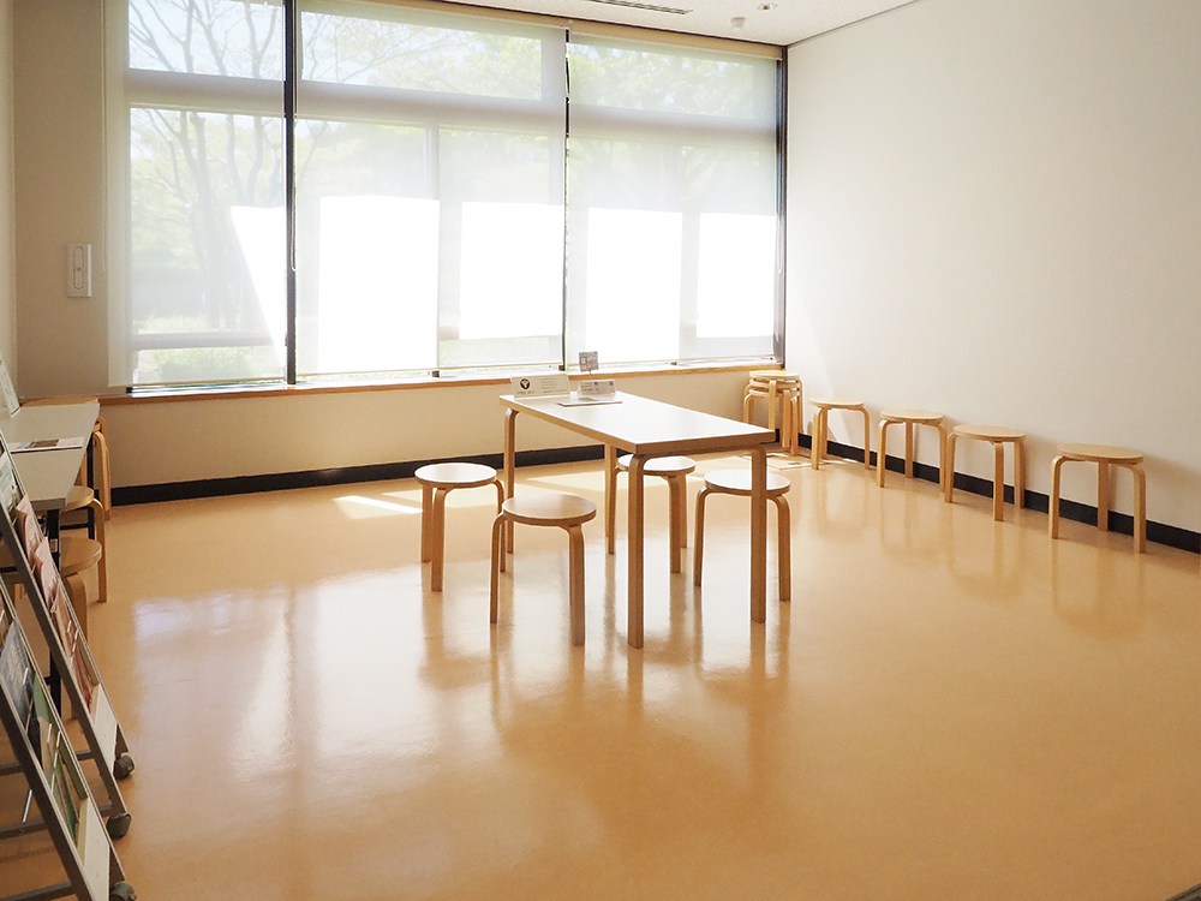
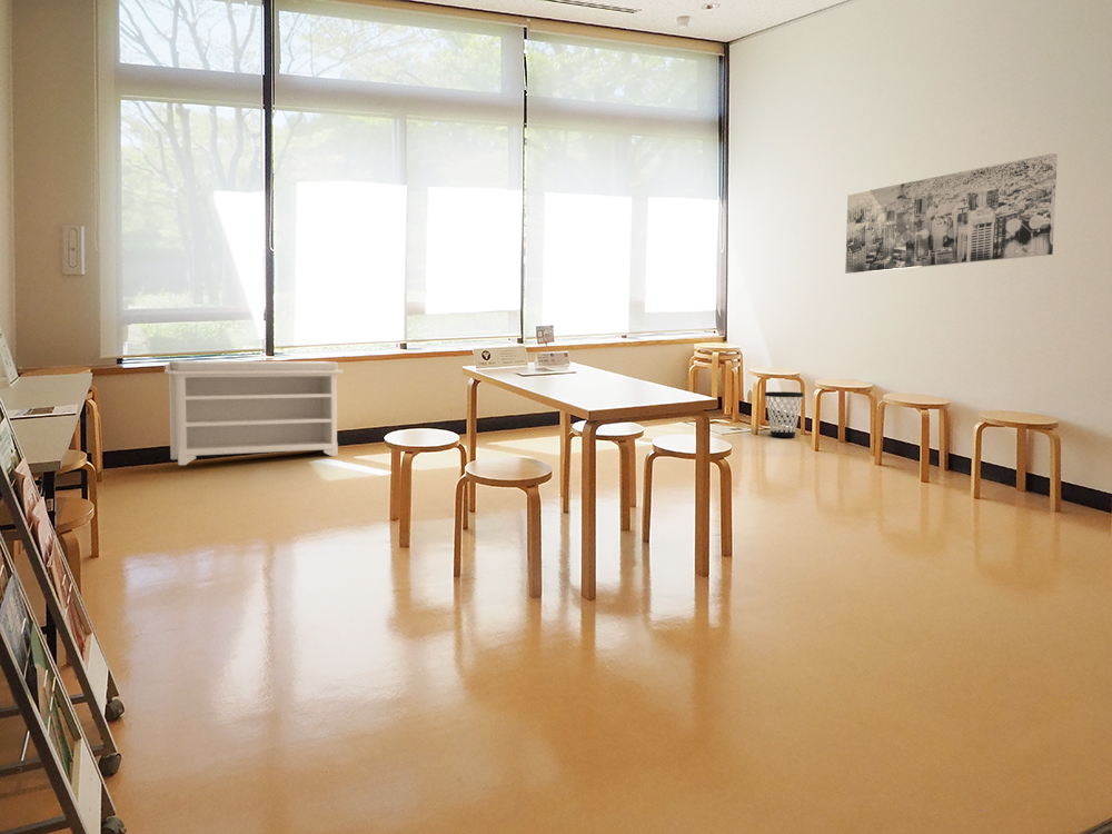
+ bench [163,360,345,466]
+ wastebasket [764,390,805,438]
+ wall art [844,152,1059,275]
